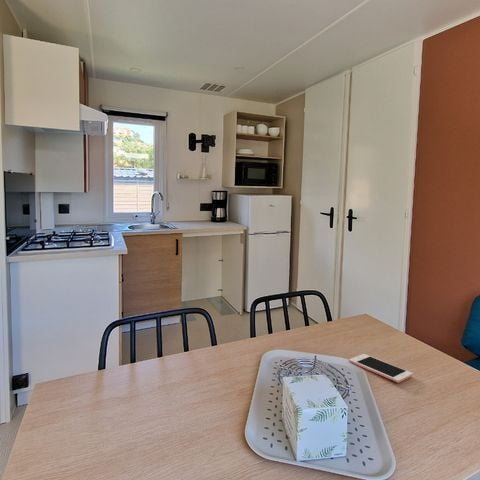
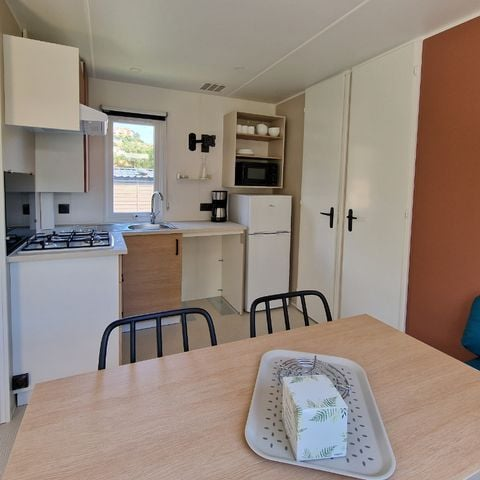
- cell phone [348,353,413,384]
